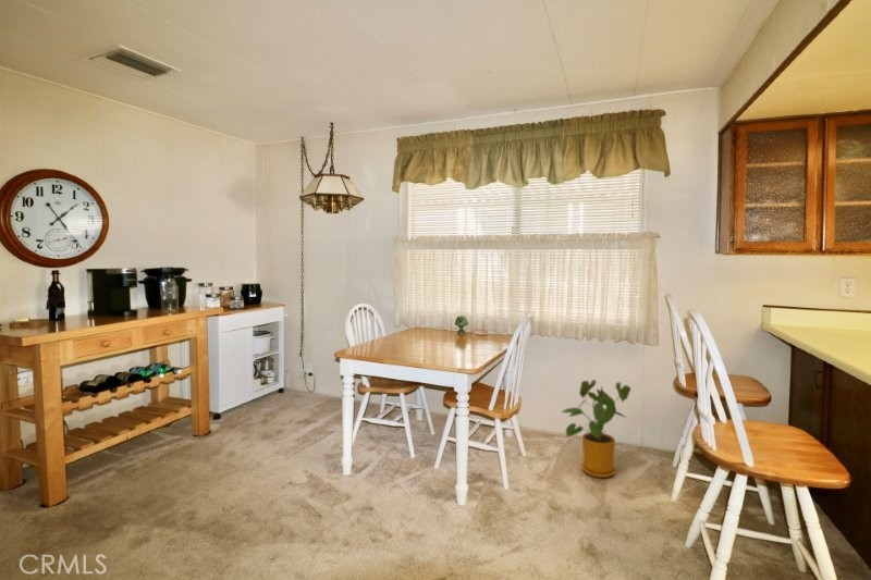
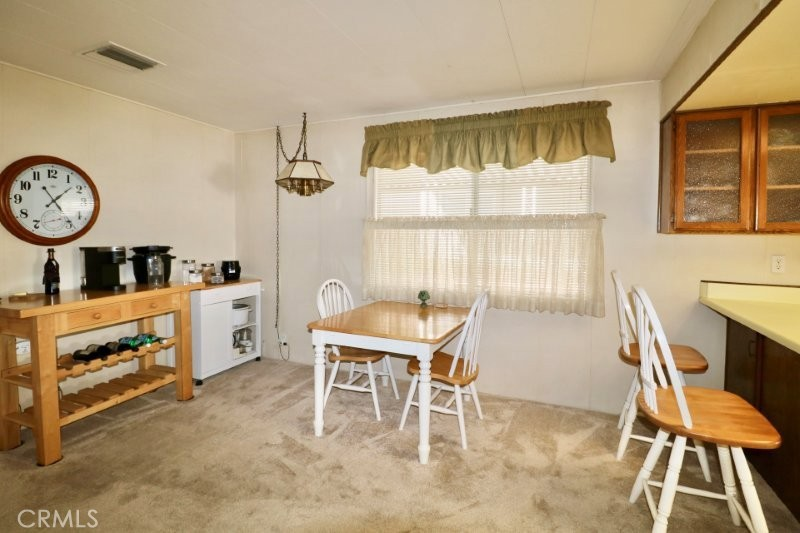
- house plant [561,379,631,479]
